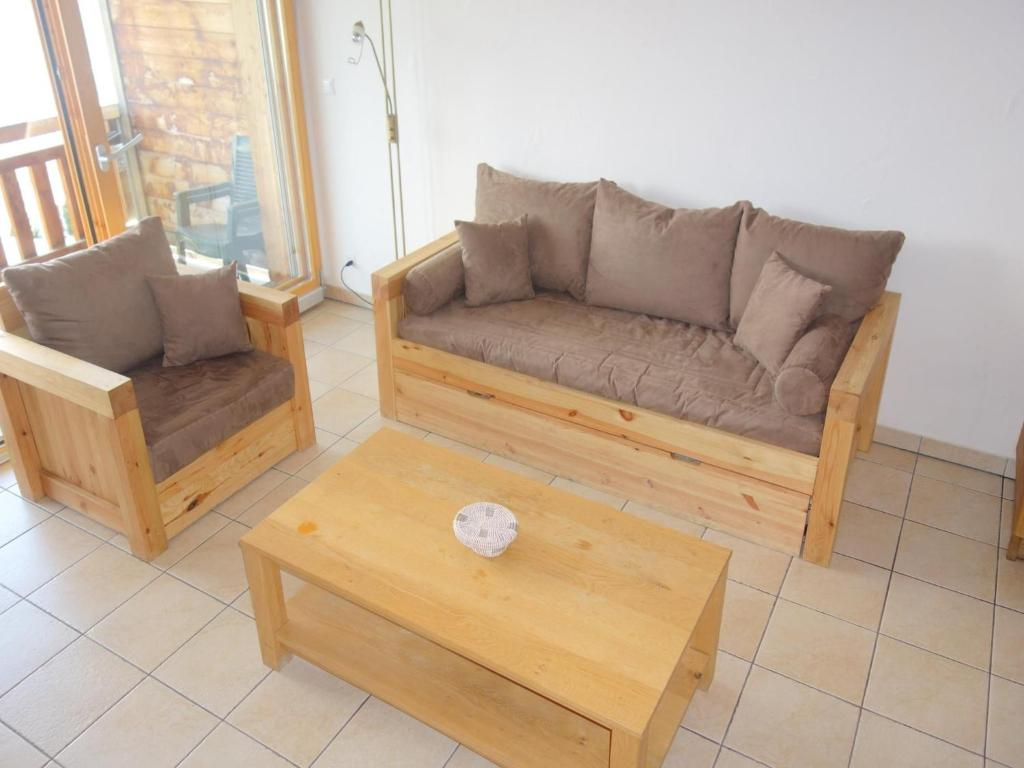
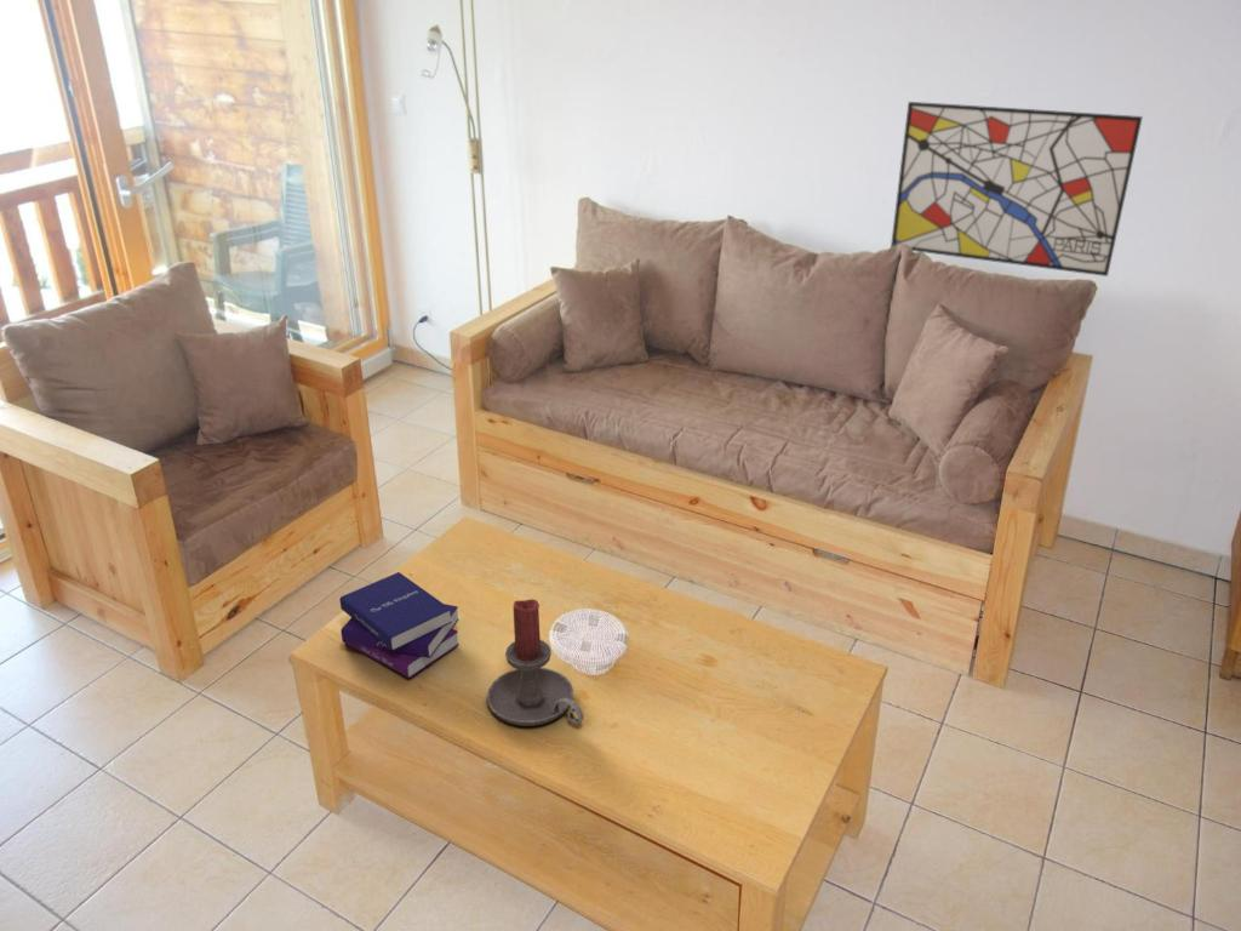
+ candle holder [486,599,585,727]
+ wall art [890,101,1144,278]
+ book [338,571,461,679]
